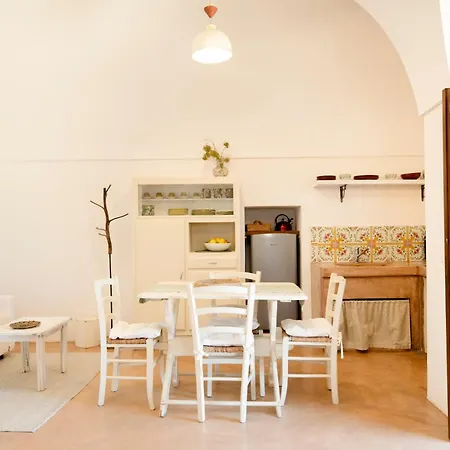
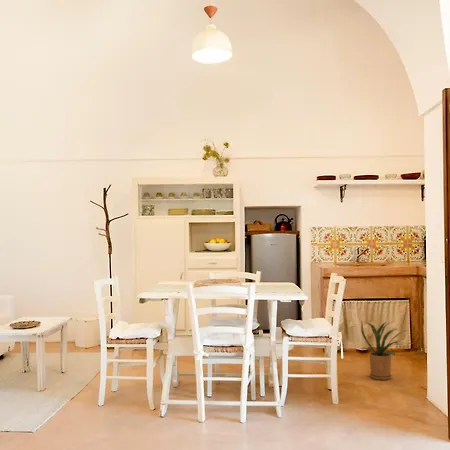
+ house plant [359,319,409,381]
